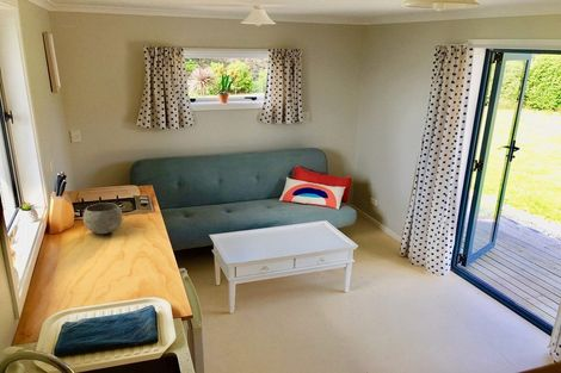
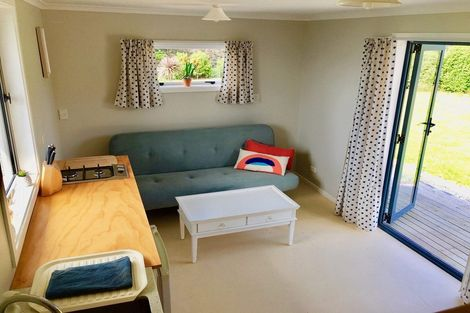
- bowl [82,201,124,235]
